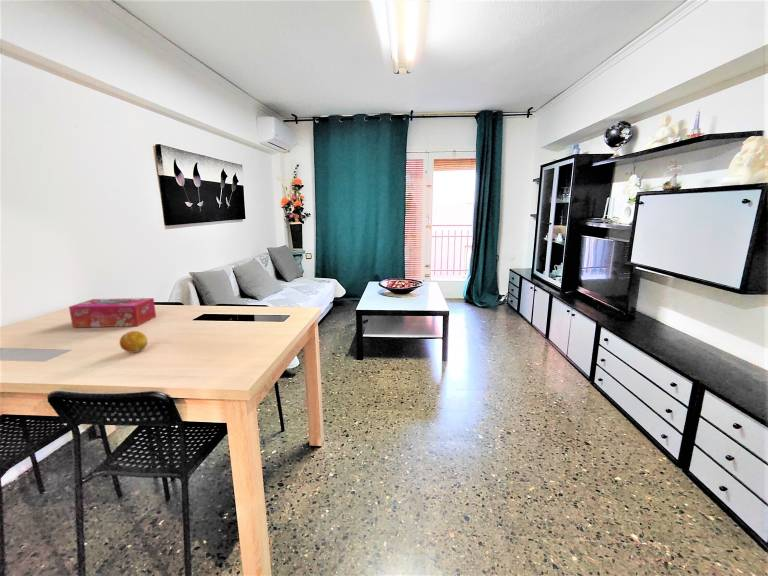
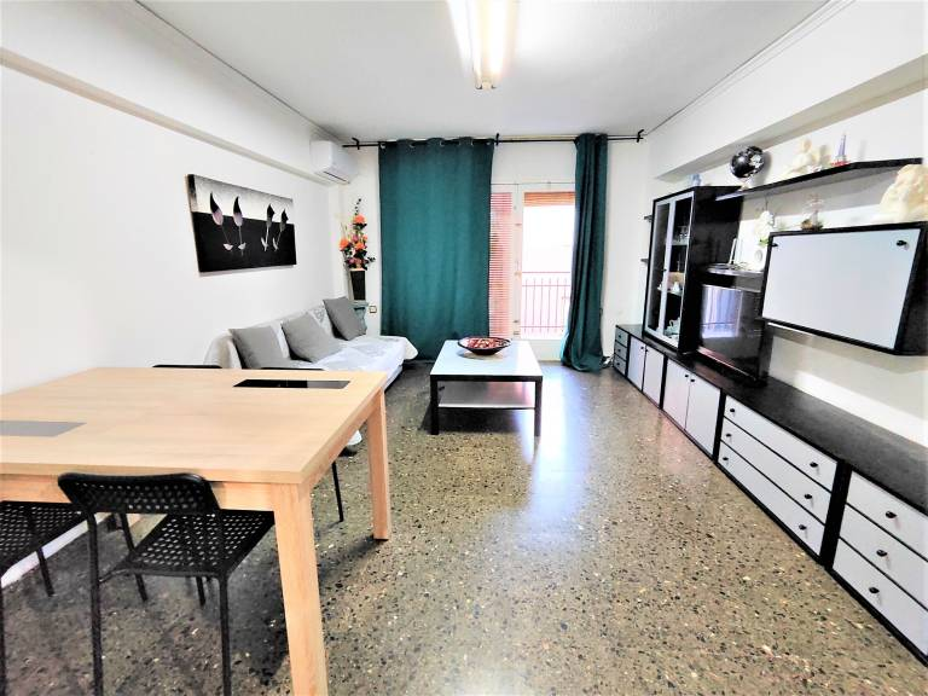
- tissue box [68,297,157,328]
- fruit [119,330,149,354]
